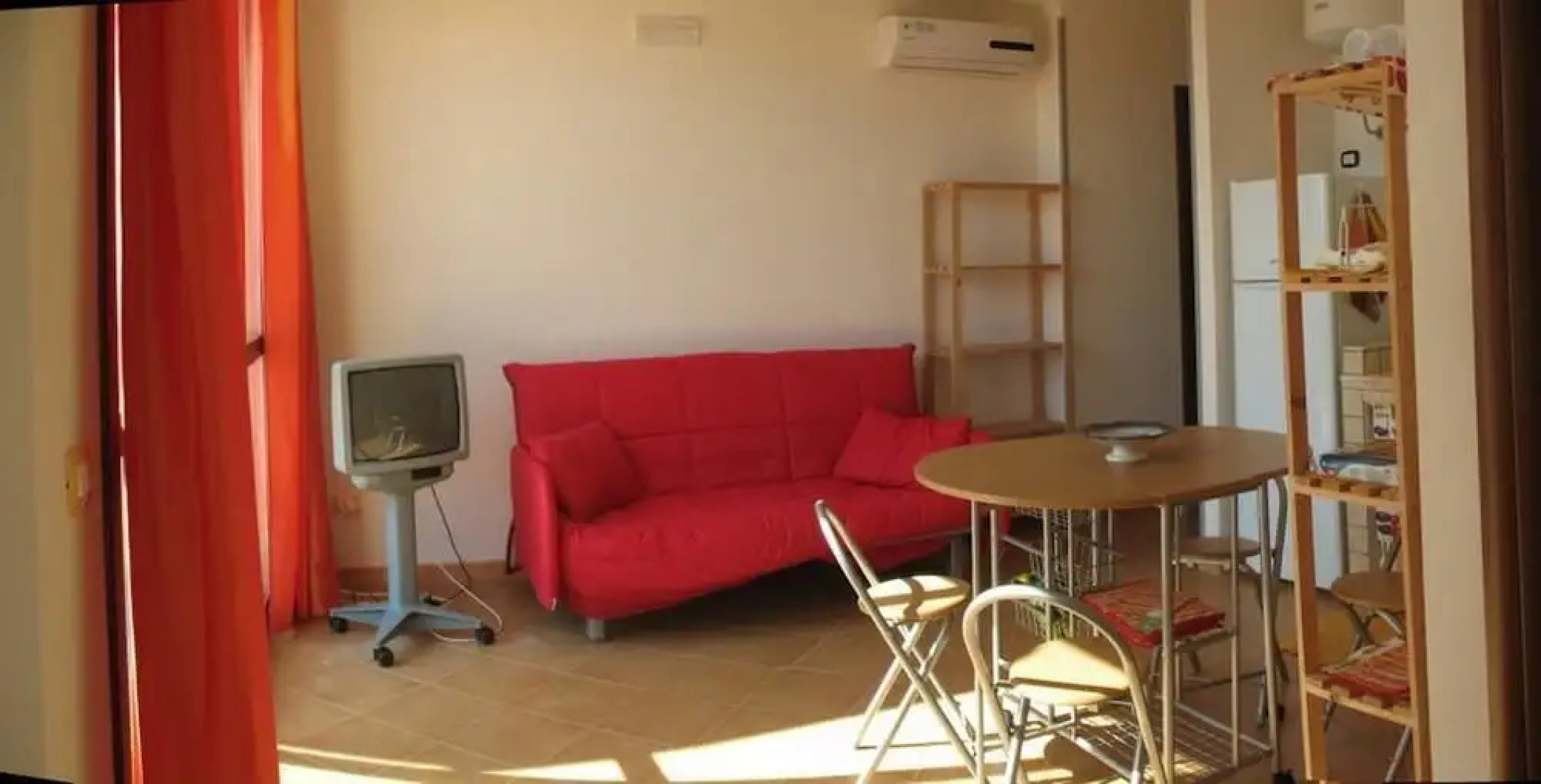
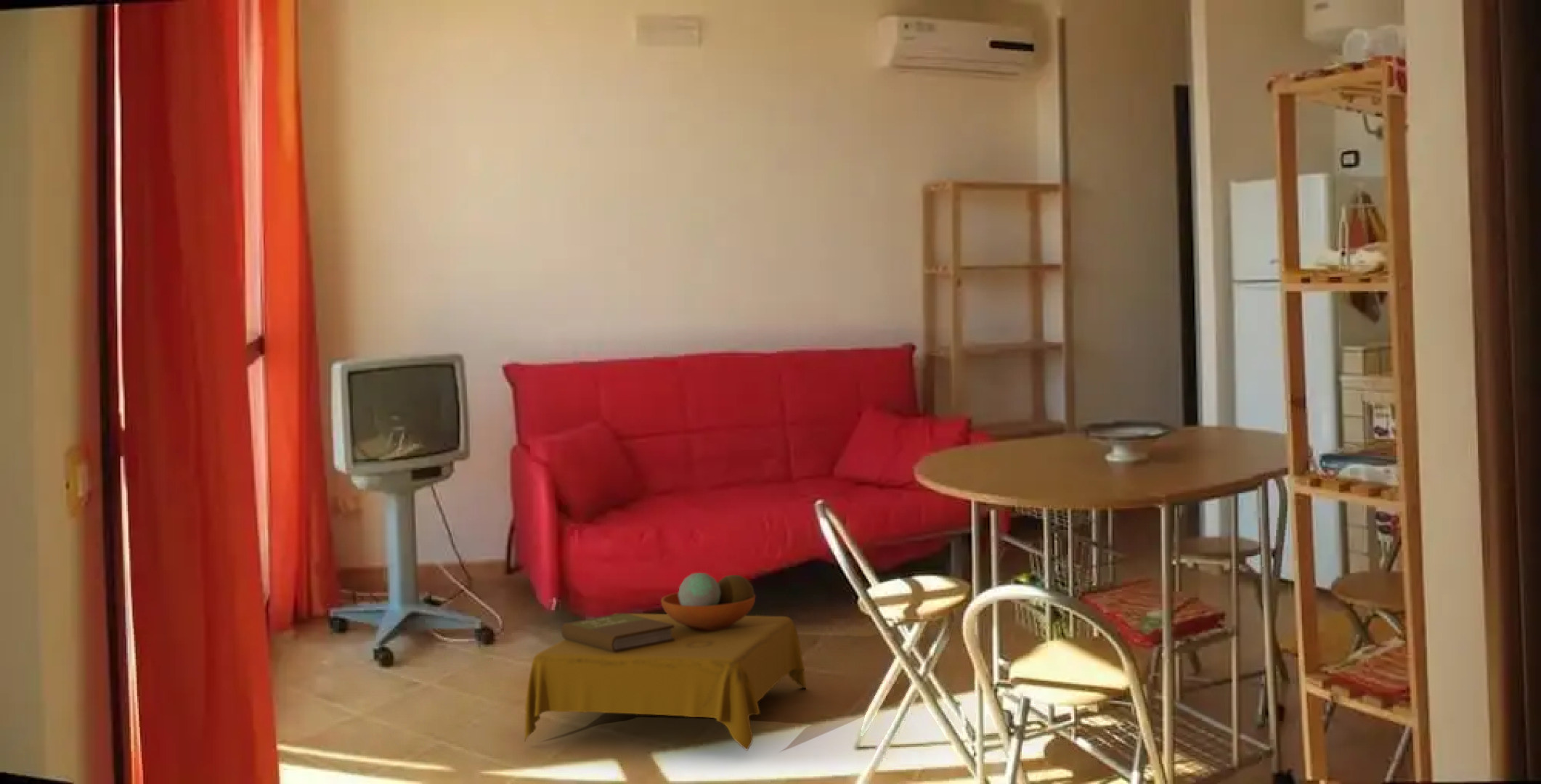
+ side table [524,572,807,752]
